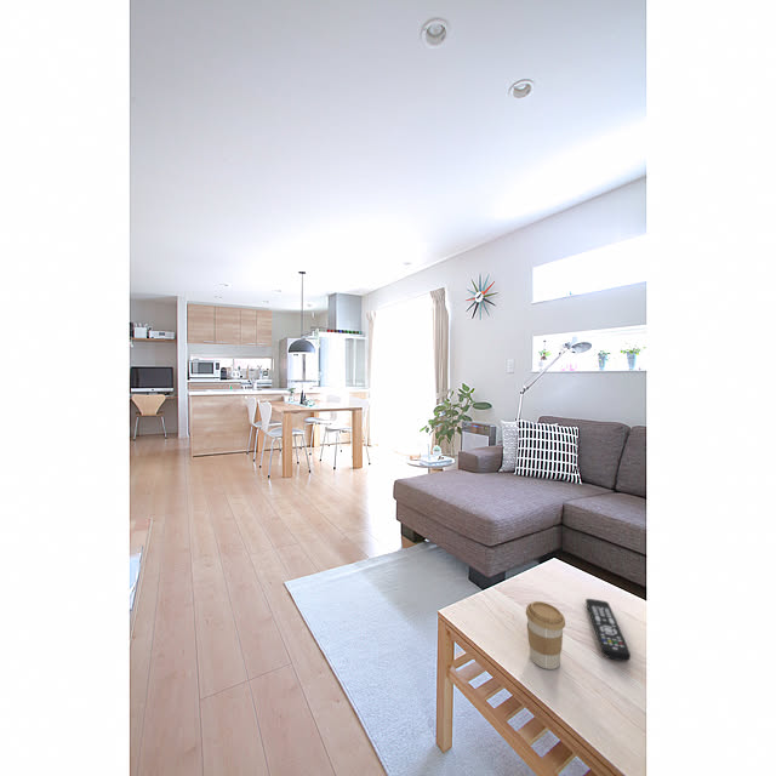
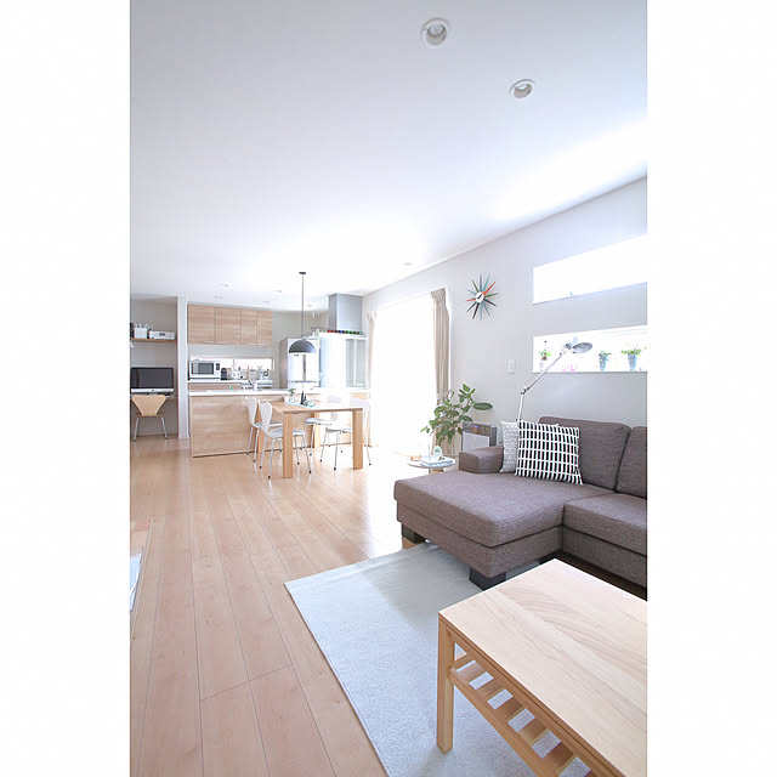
- remote control [584,598,632,662]
- coffee cup [525,600,566,671]
